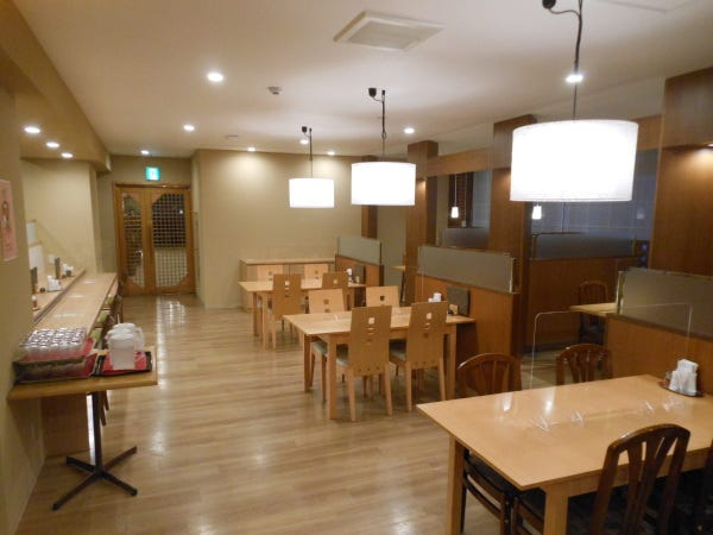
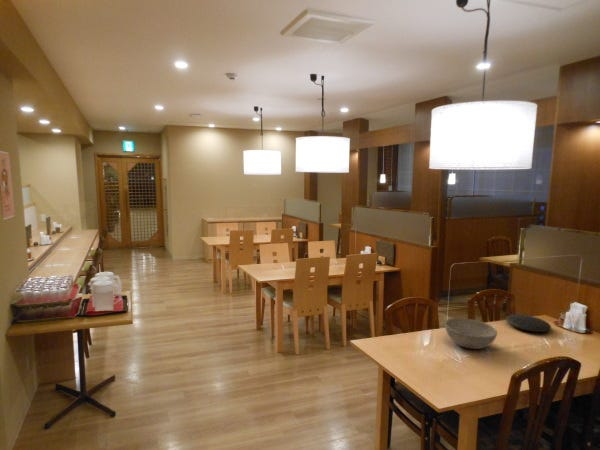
+ plate [505,313,552,333]
+ bowl [444,317,498,350]
